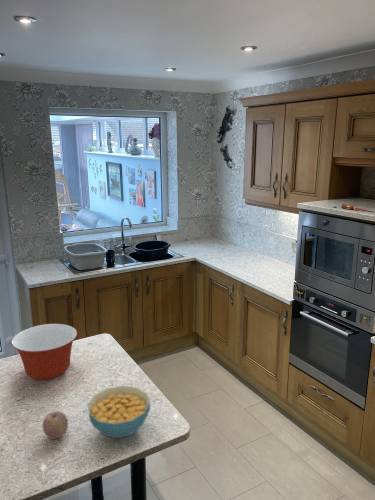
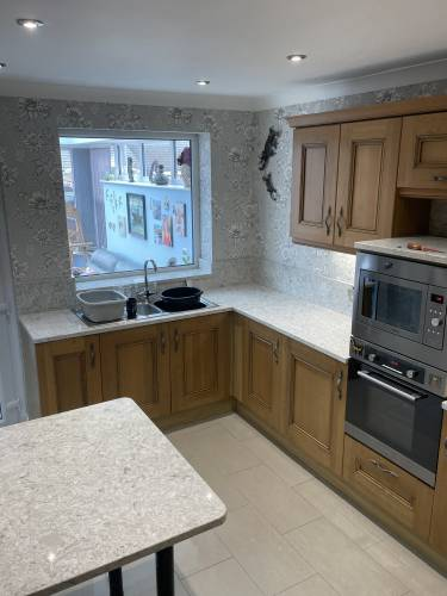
- fruit [42,410,69,440]
- mixing bowl [11,323,78,381]
- cereal bowl [87,385,152,439]
